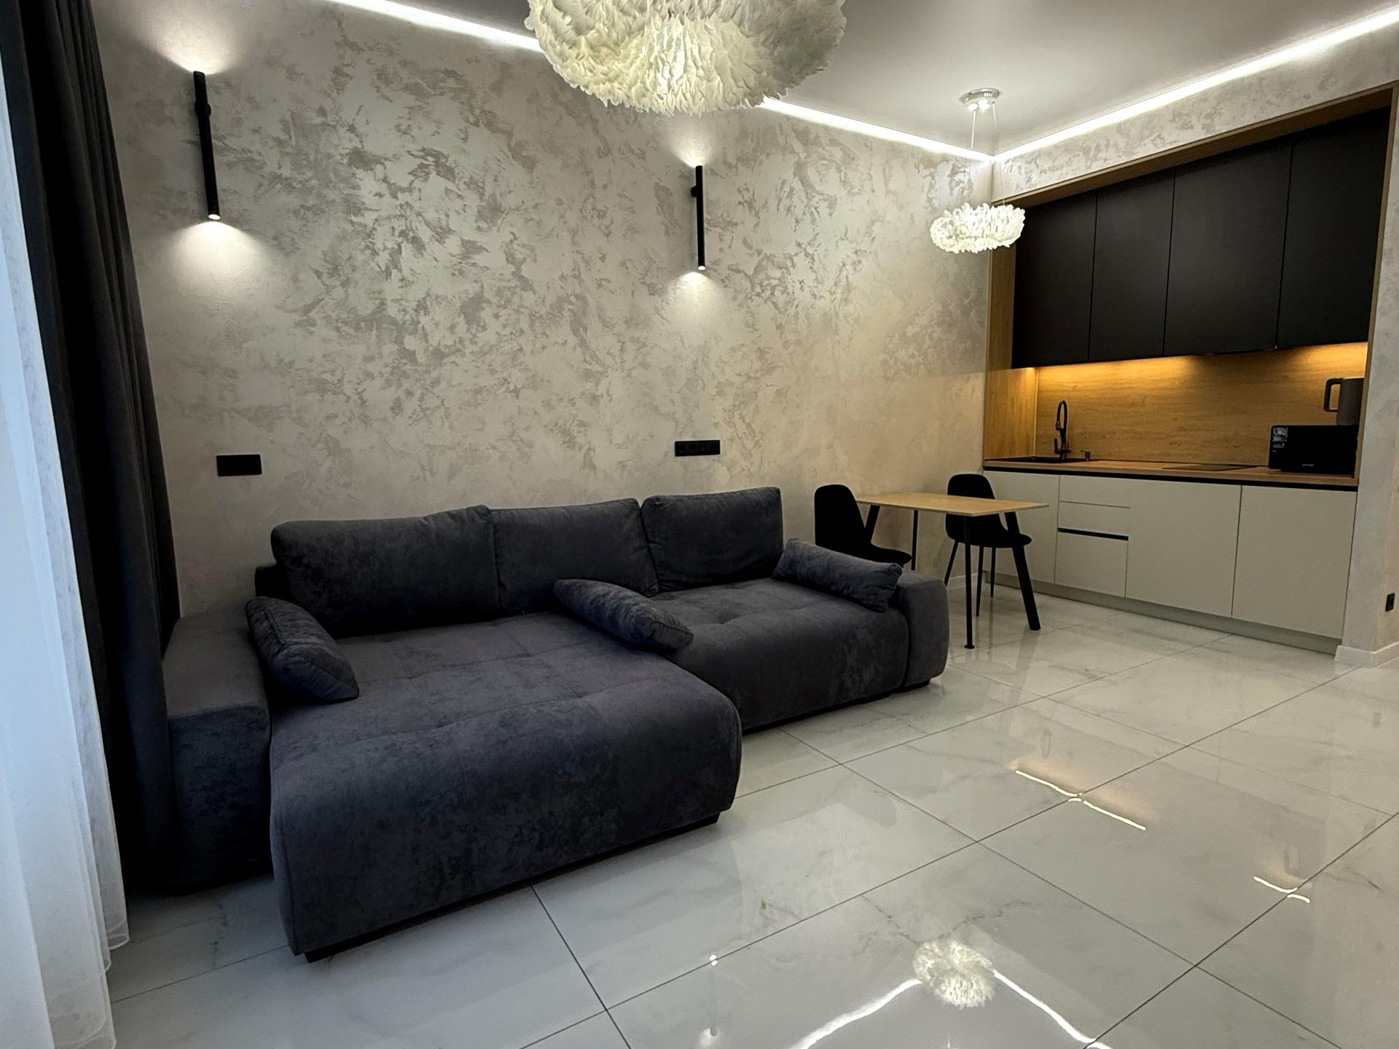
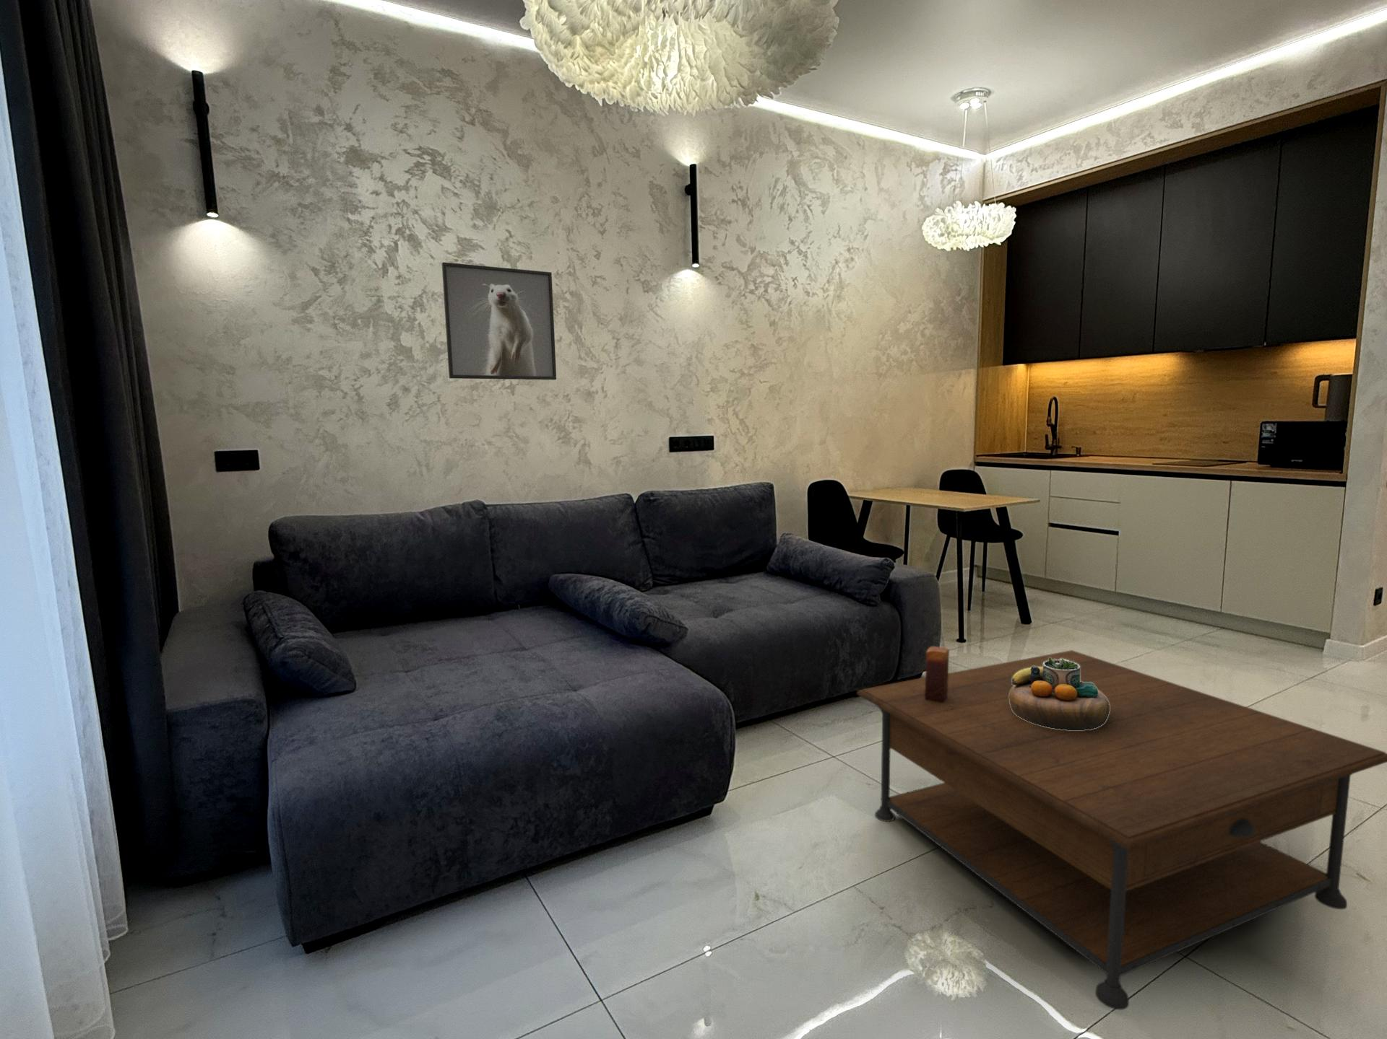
+ coffee table [856,649,1387,1011]
+ decorative bowl [1009,657,1110,730]
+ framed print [441,261,557,380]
+ candle [925,646,950,703]
